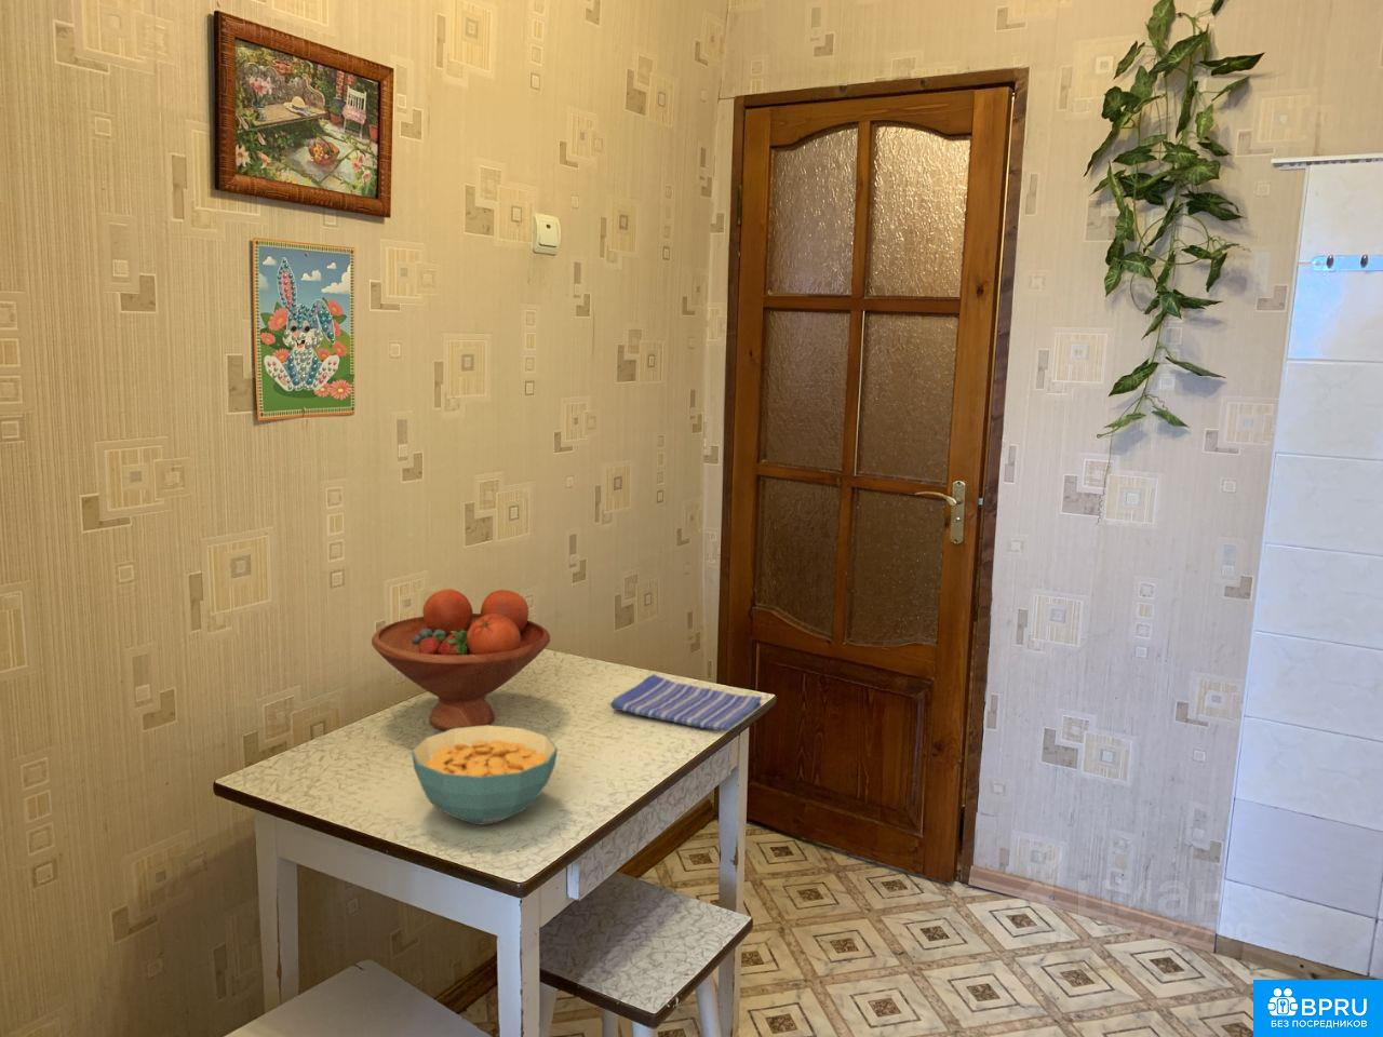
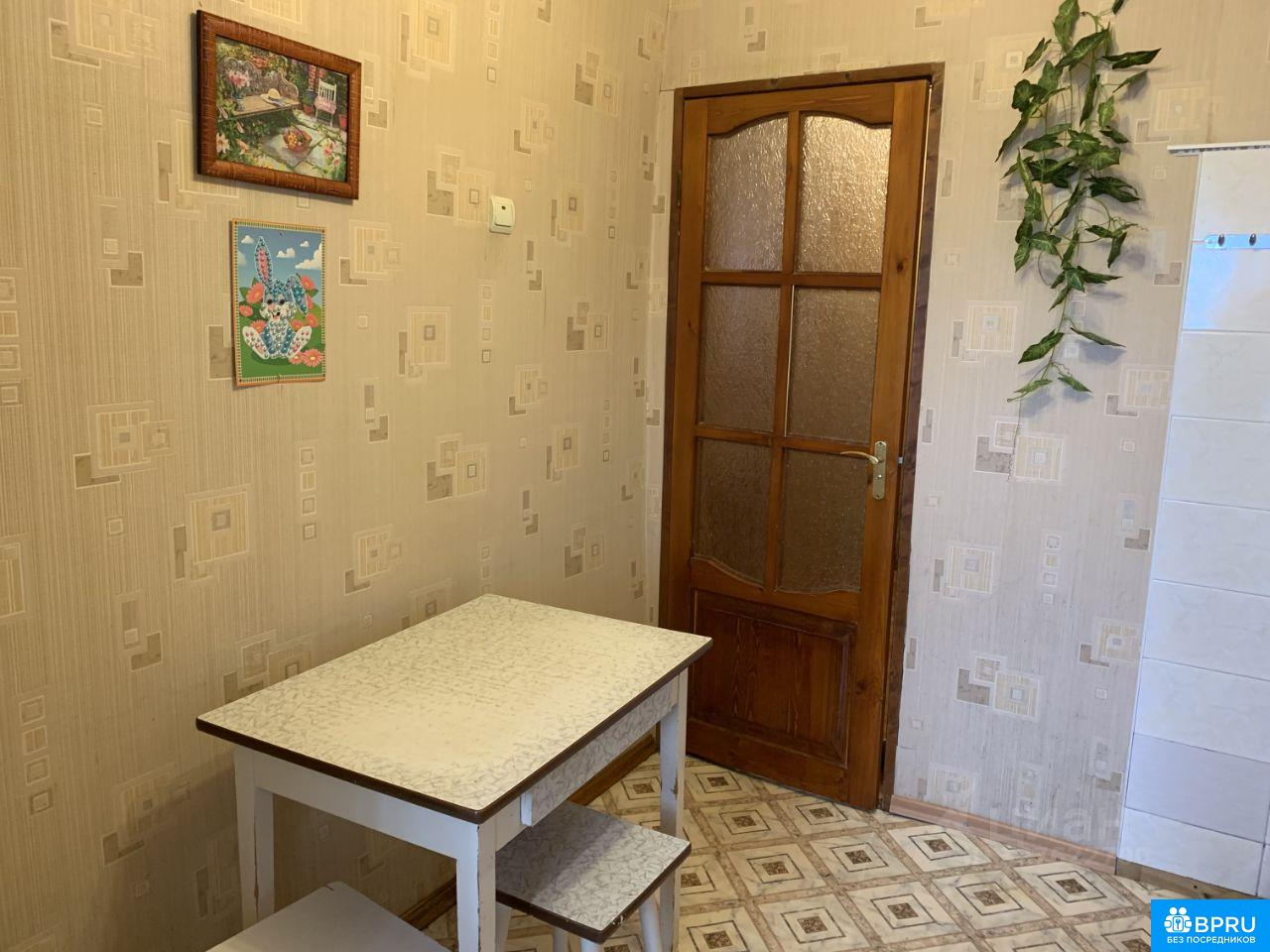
- dish towel [610,673,762,732]
- fruit bowl [370,587,551,731]
- cereal bowl [411,724,559,827]
